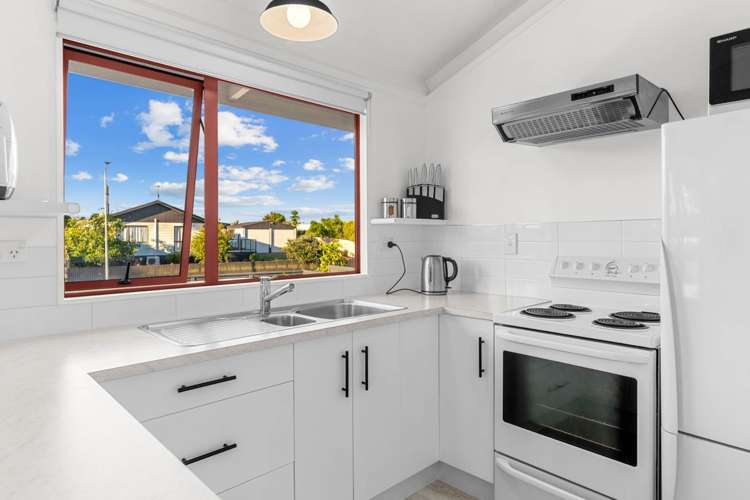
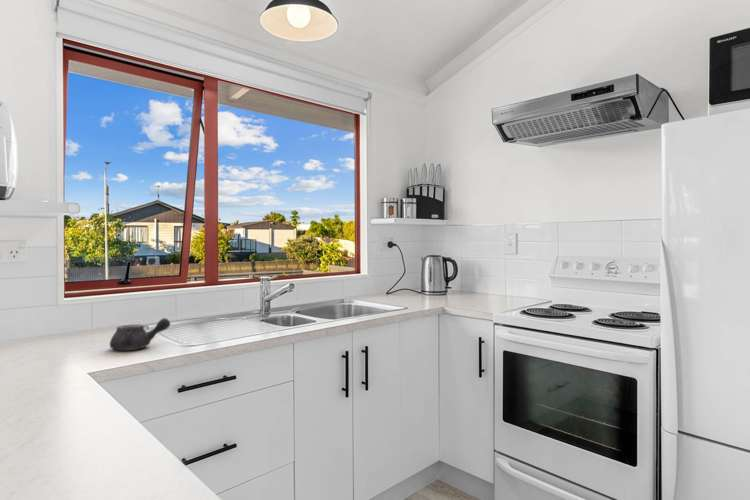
+ teapot [109,317,171,351]
